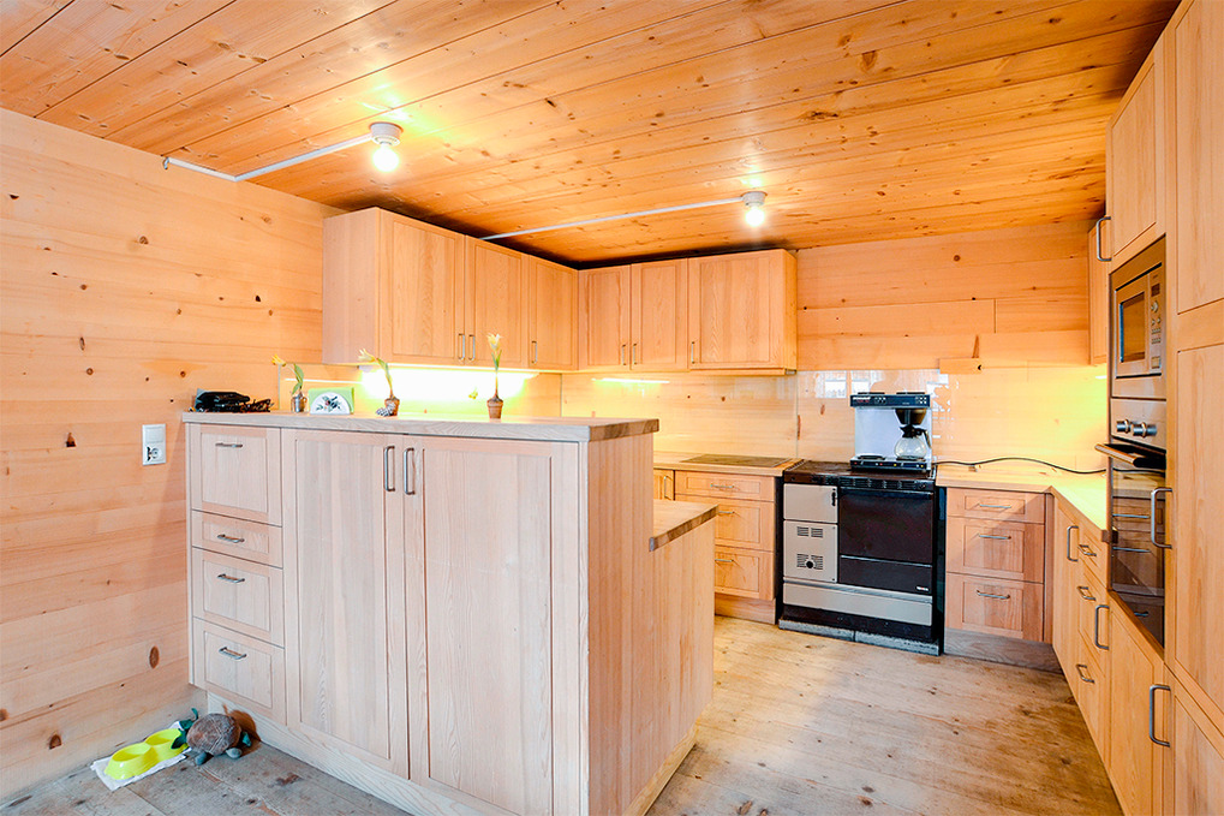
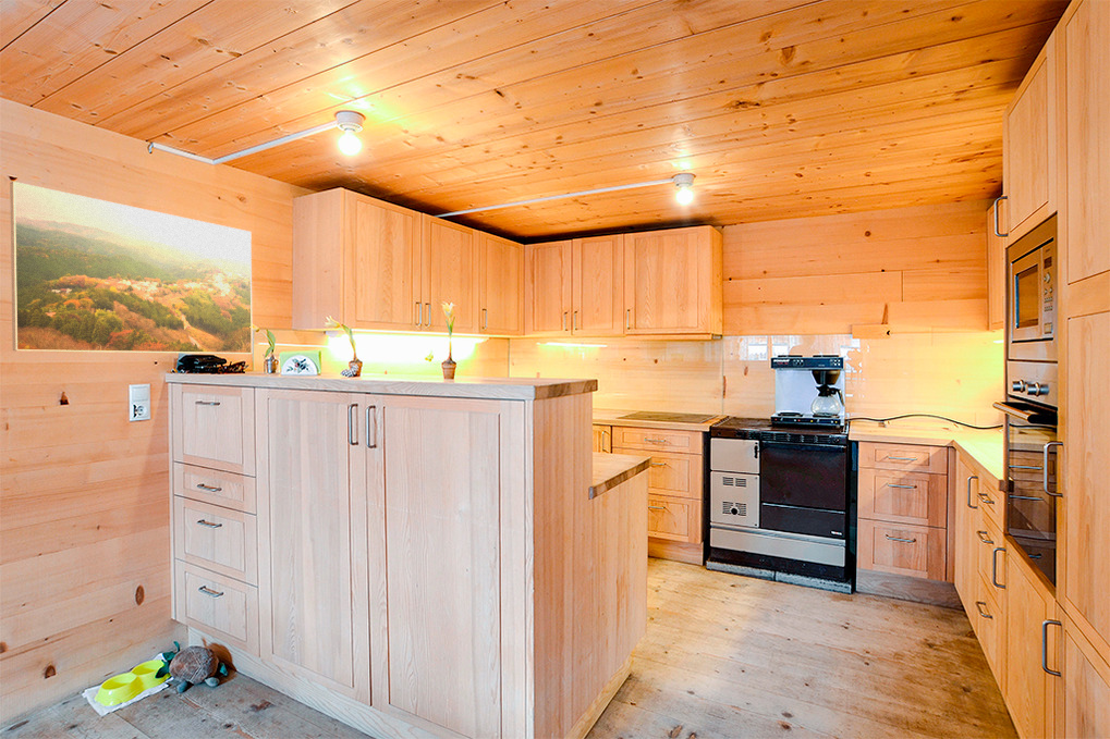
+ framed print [9,181,254,355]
